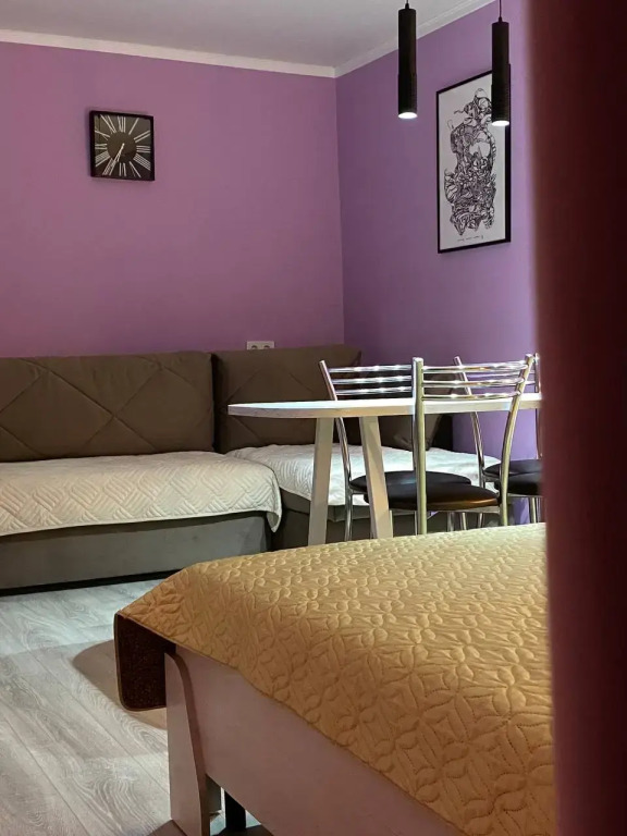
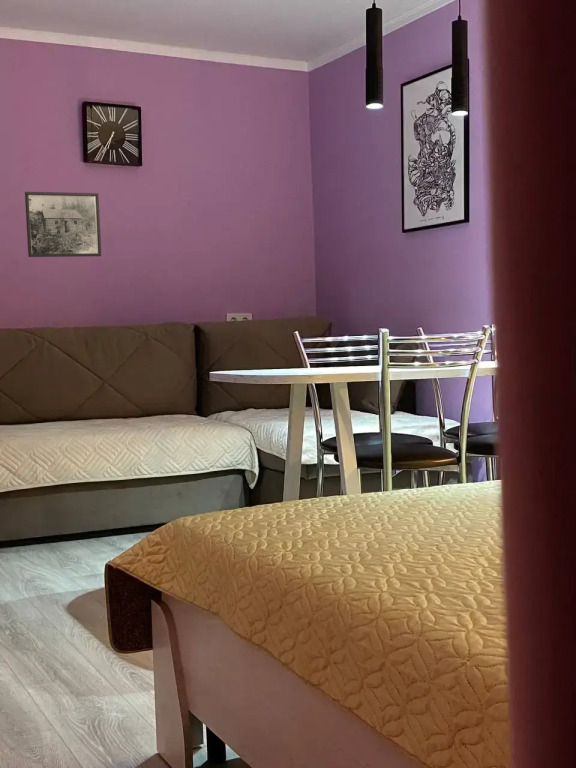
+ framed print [24,191,102,258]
